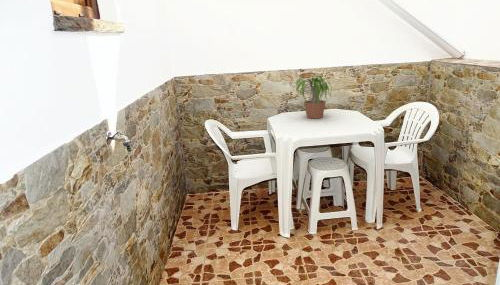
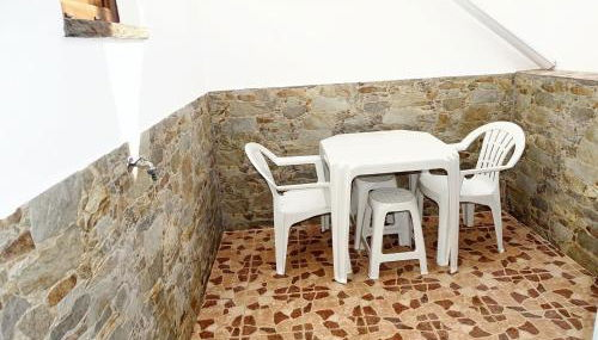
- potted plant [295,75,335,119]
